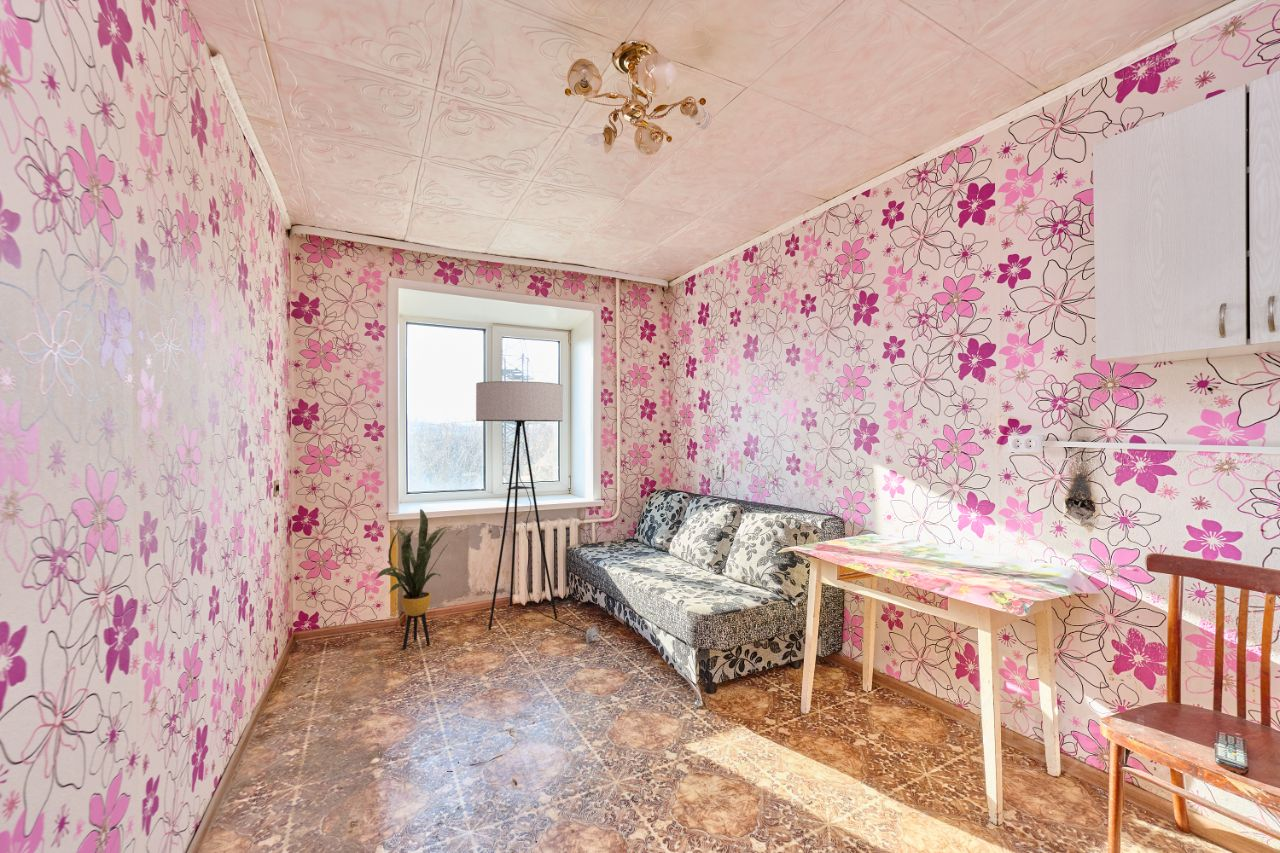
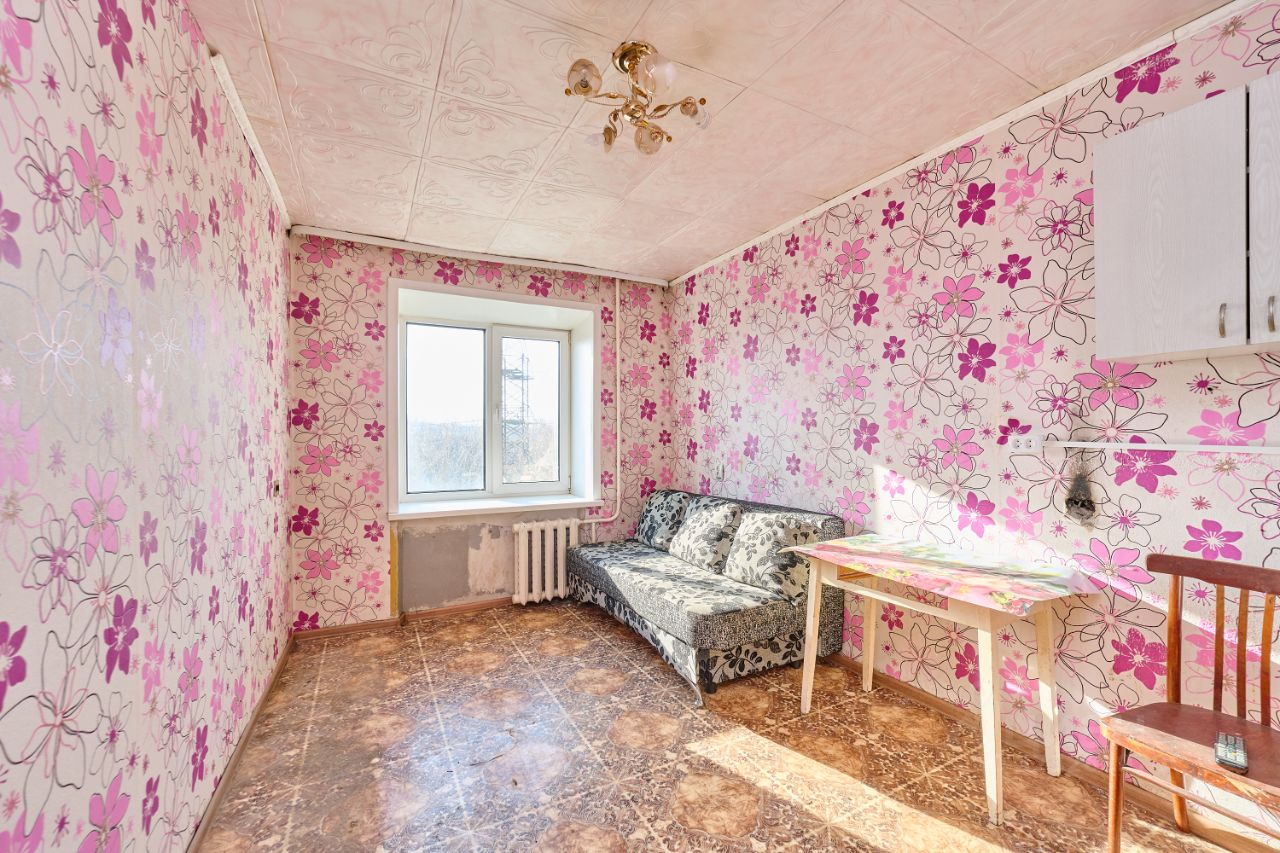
- floor lamp [475,380,601,644]
- house plant [373,508,469,650]
